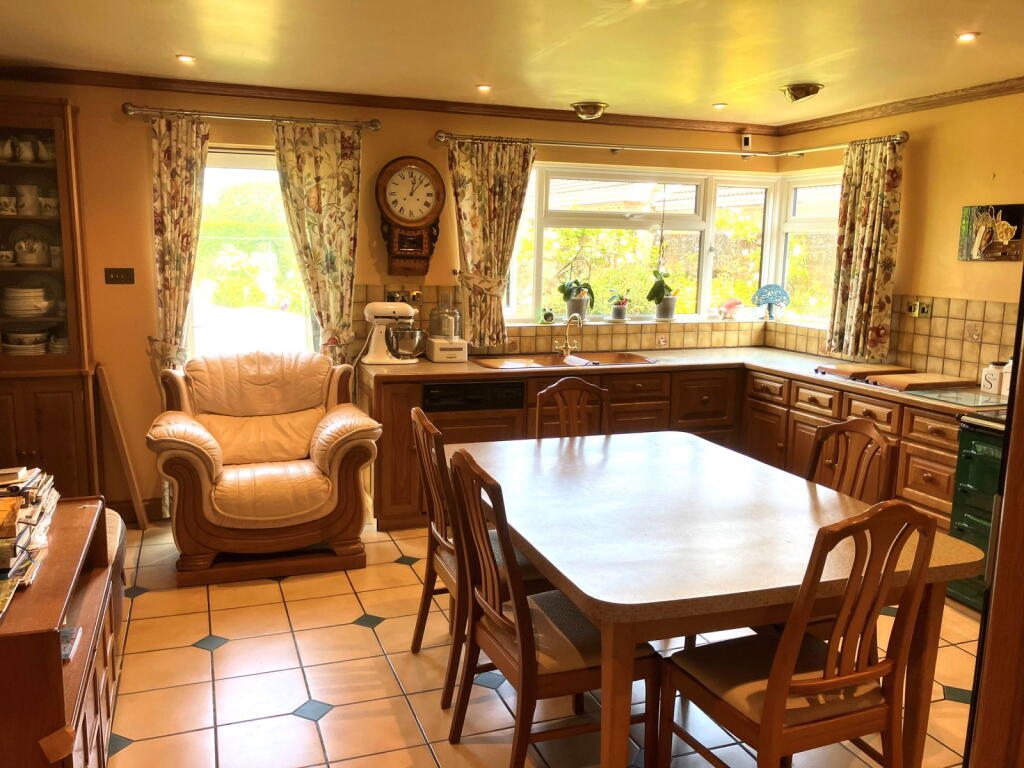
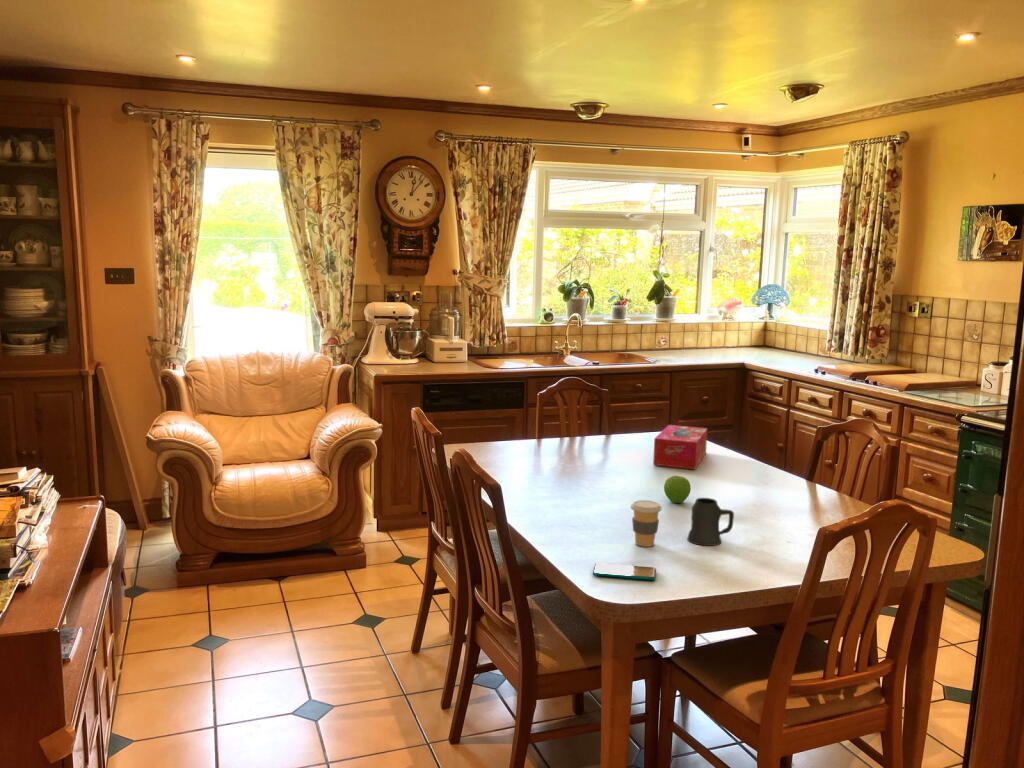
+ mug [686,497,735,547]
+ fruit [663,475,692,504]
+ smartphone [592,562,657,581]
+ coffee cup [630,499,663,548]
+ tissue box [652,424,708,470]
